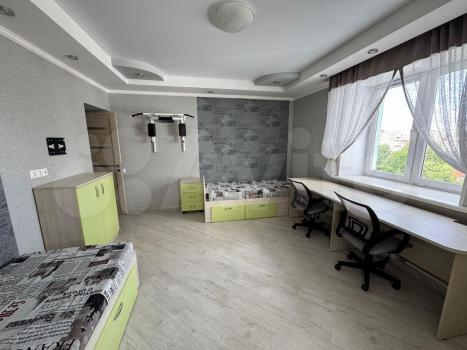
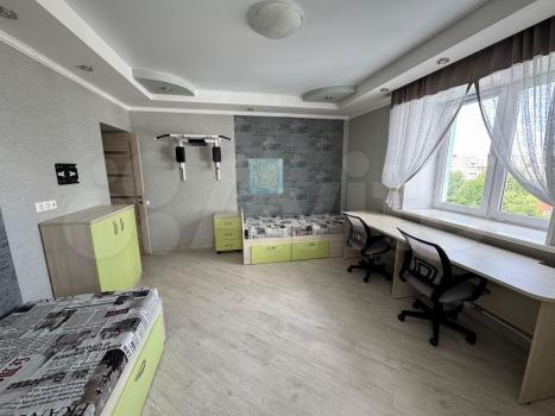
+ wall art [247,158,284,195]
